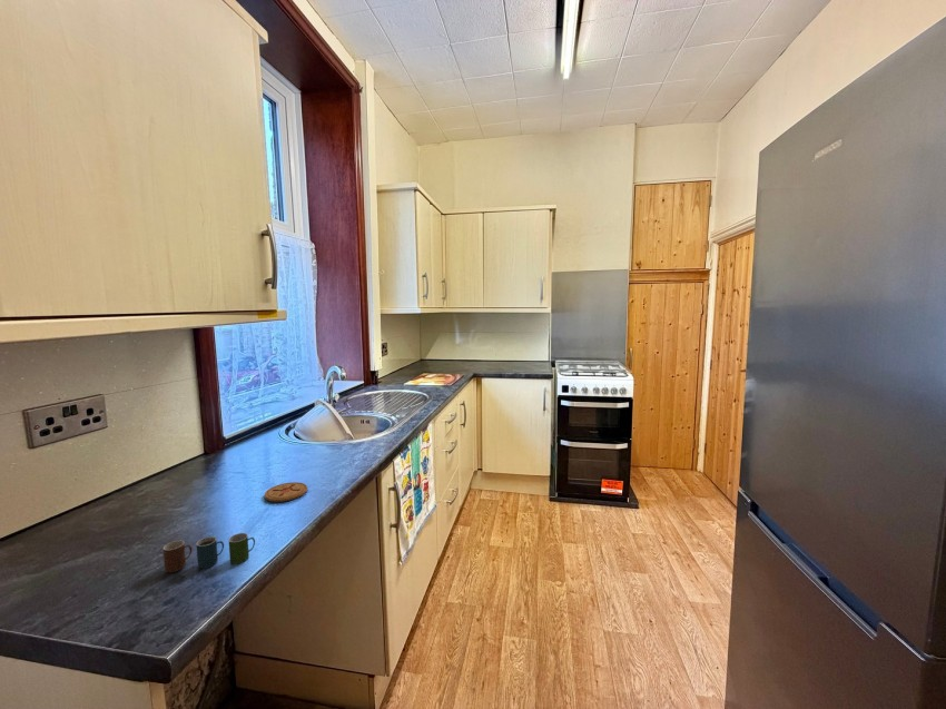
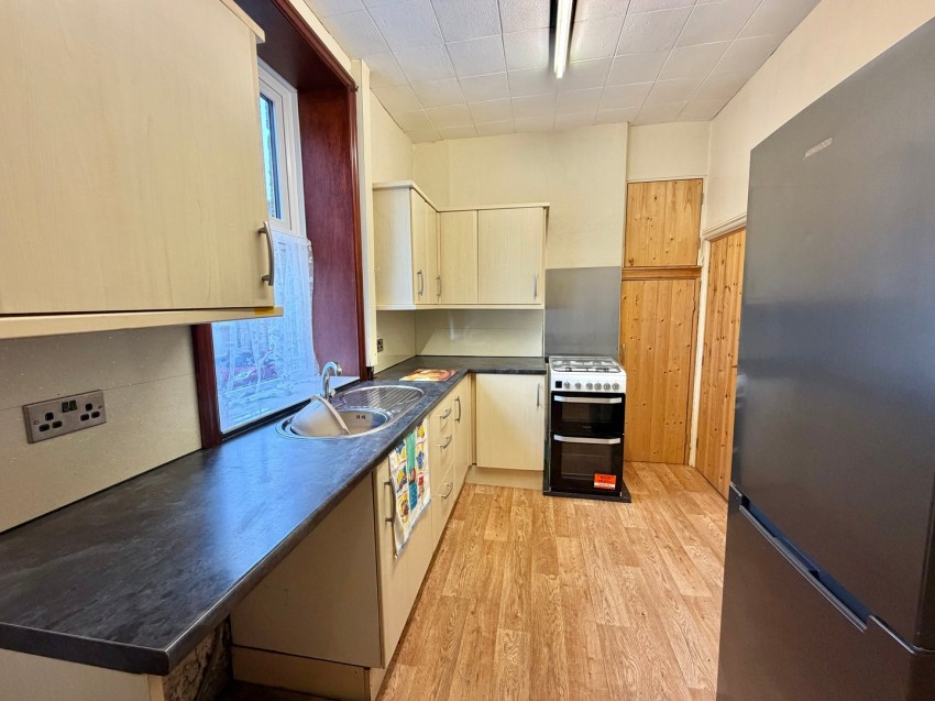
- coaster [264,481,308,503]
- cup [162,532,256,573]
